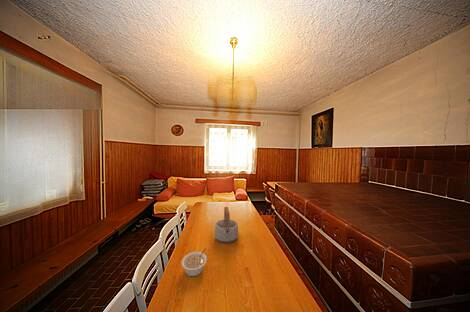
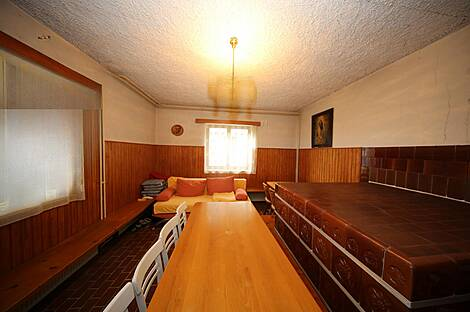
- legume [181,247,208,277]
- teapot [214,206,239,244]
